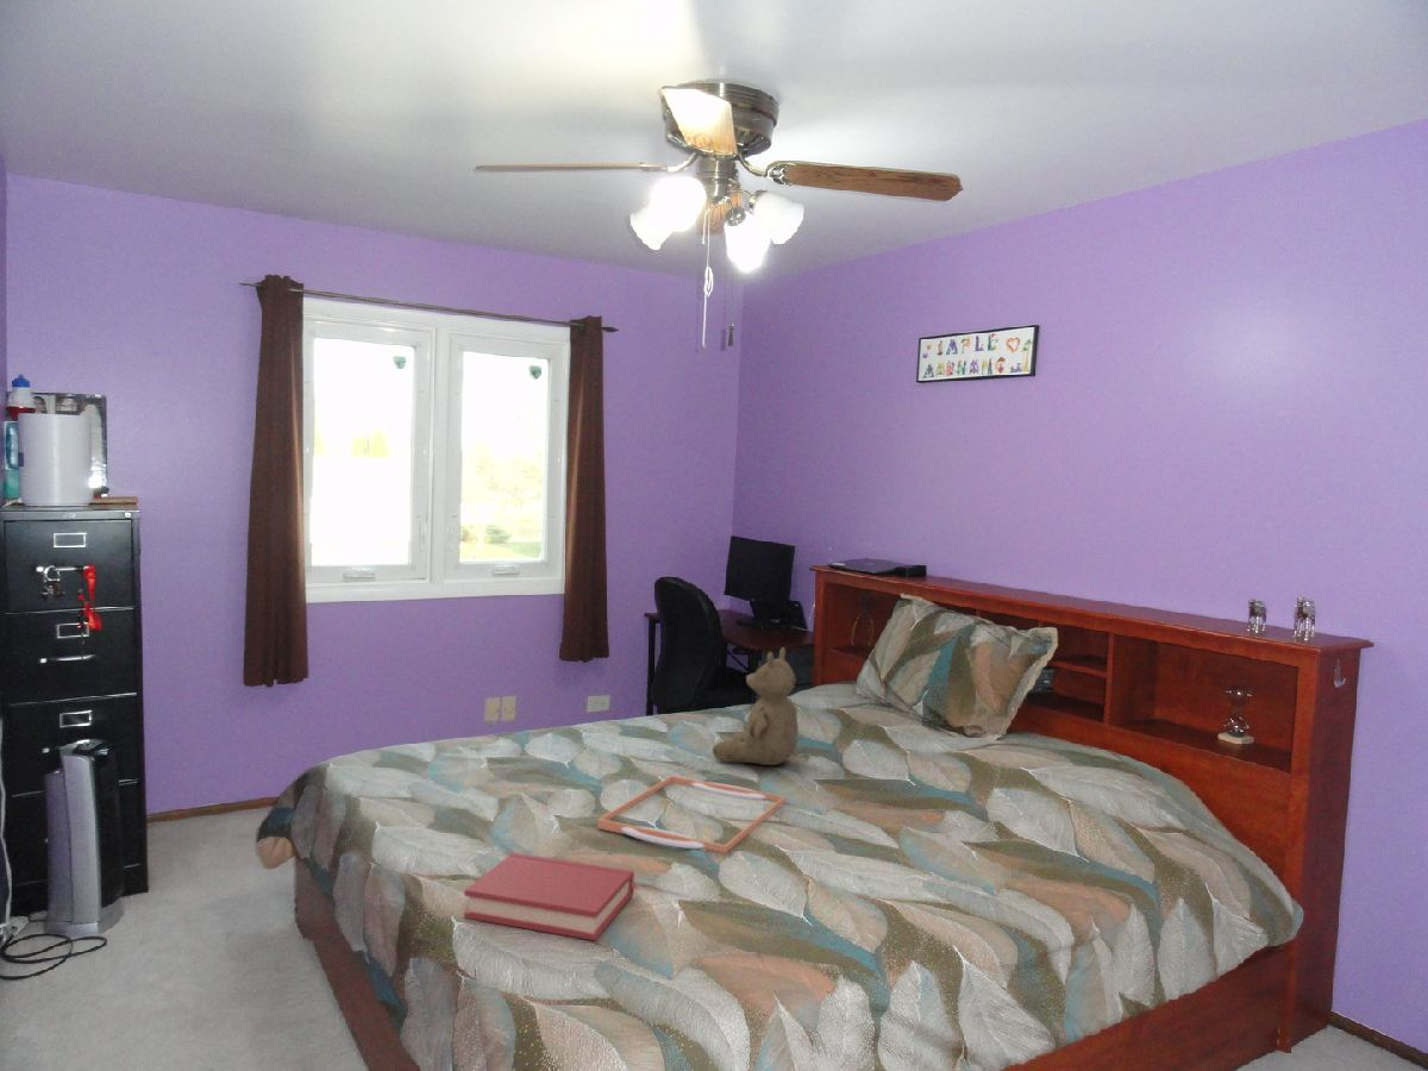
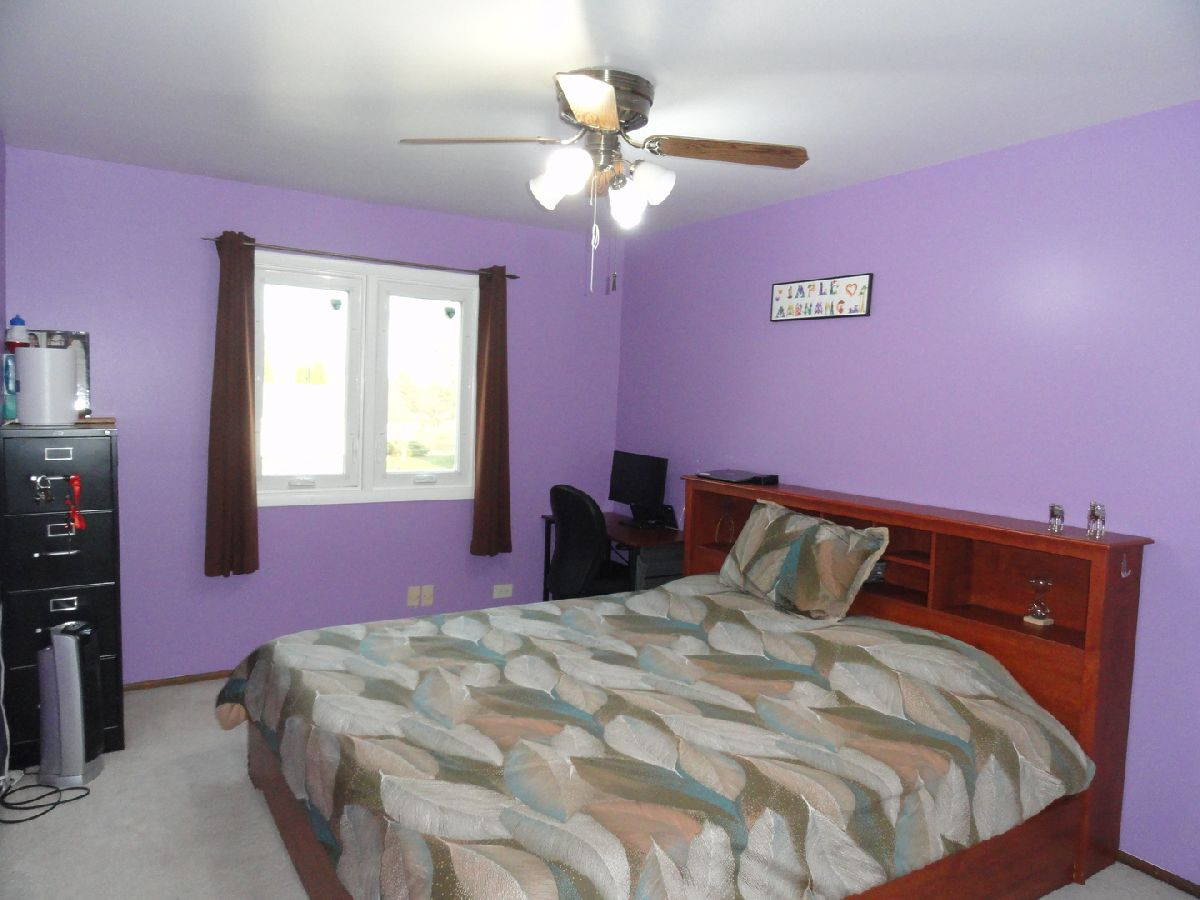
- serving tray [596,775,787,854]
- teddy bear [712,646,798,766]
- hardback book [463,851,635,941]
